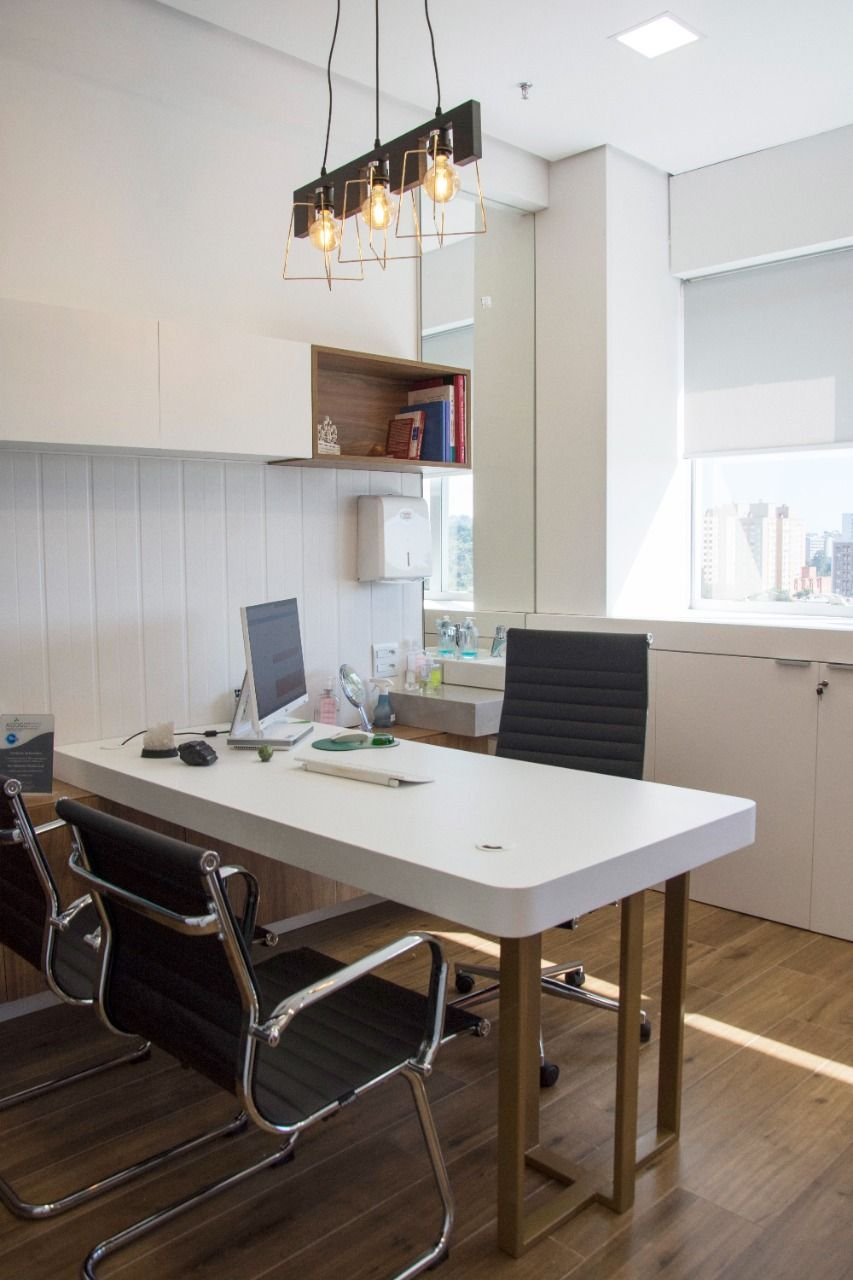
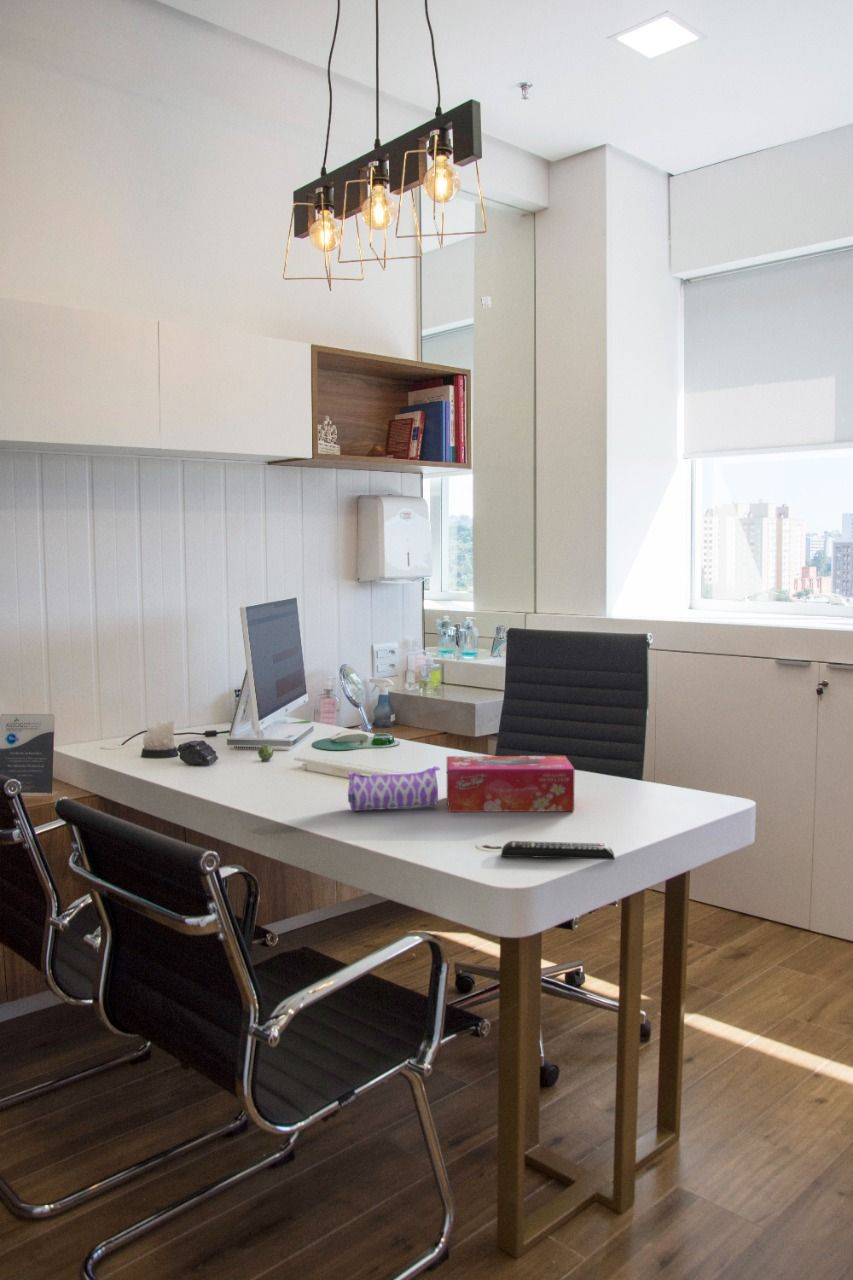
+ remote control [500,840,616,861]
+ tissue box [446,755,575,813]
+ pencil case [347,765,441,812]
